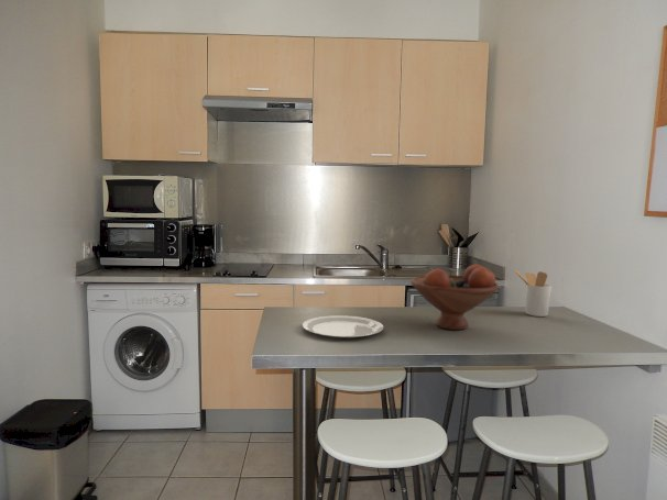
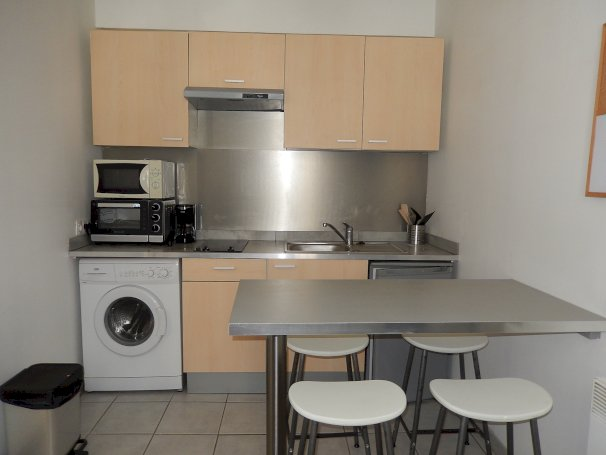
- fruit bowl [409,264,500,331]
- plate [302,314,384,338]
- utensil holder [514,269,553,318]
